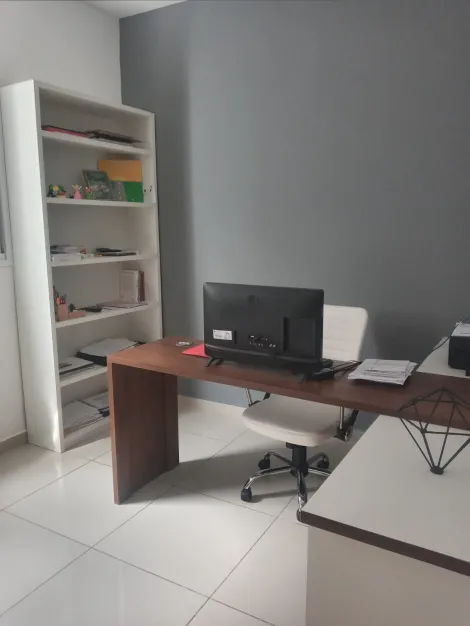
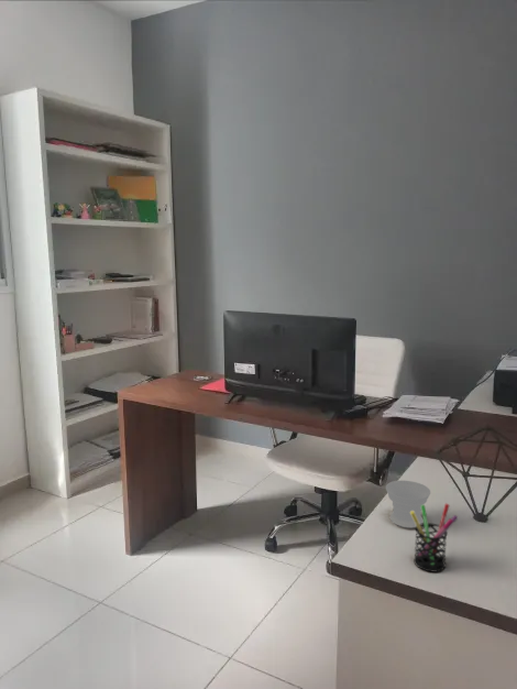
+ cup [385,480,431,528]
+ pen holder [410,503,459,573]
